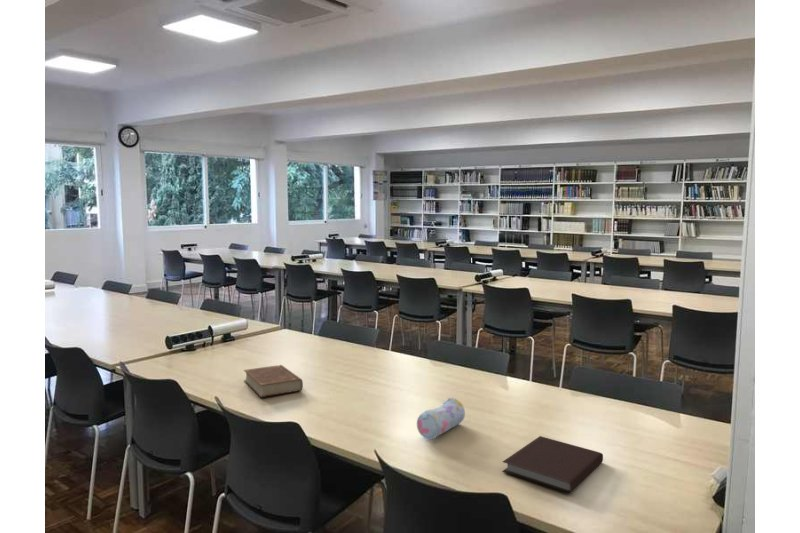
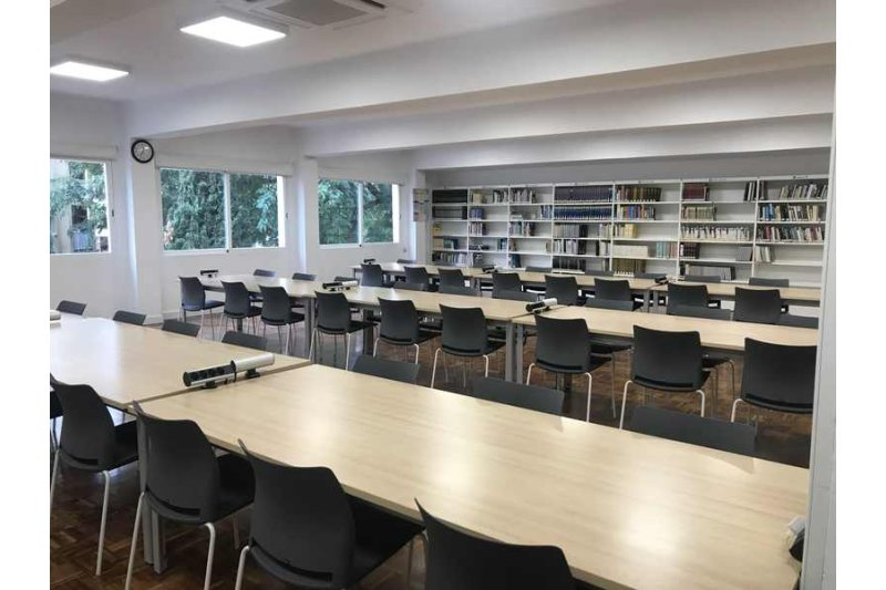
- book [243,364,304,398]
- notebook [501,435,604,494]
- pencil case [416,397,466,441]
